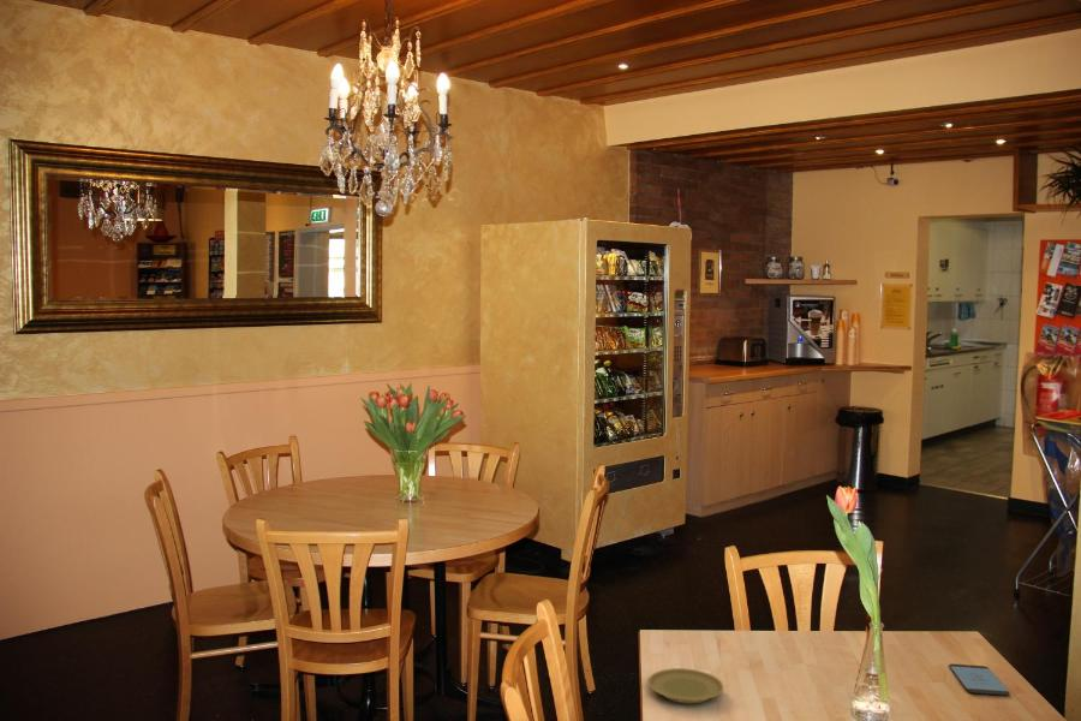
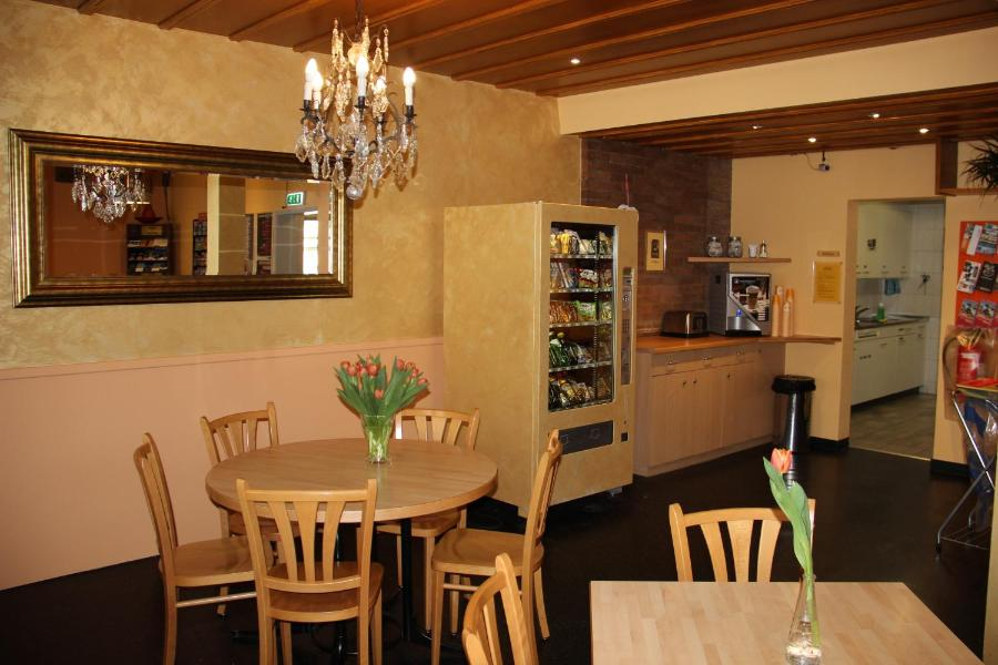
- plate [646,667,724,704]
- smartphone [948,663,1011,697]
